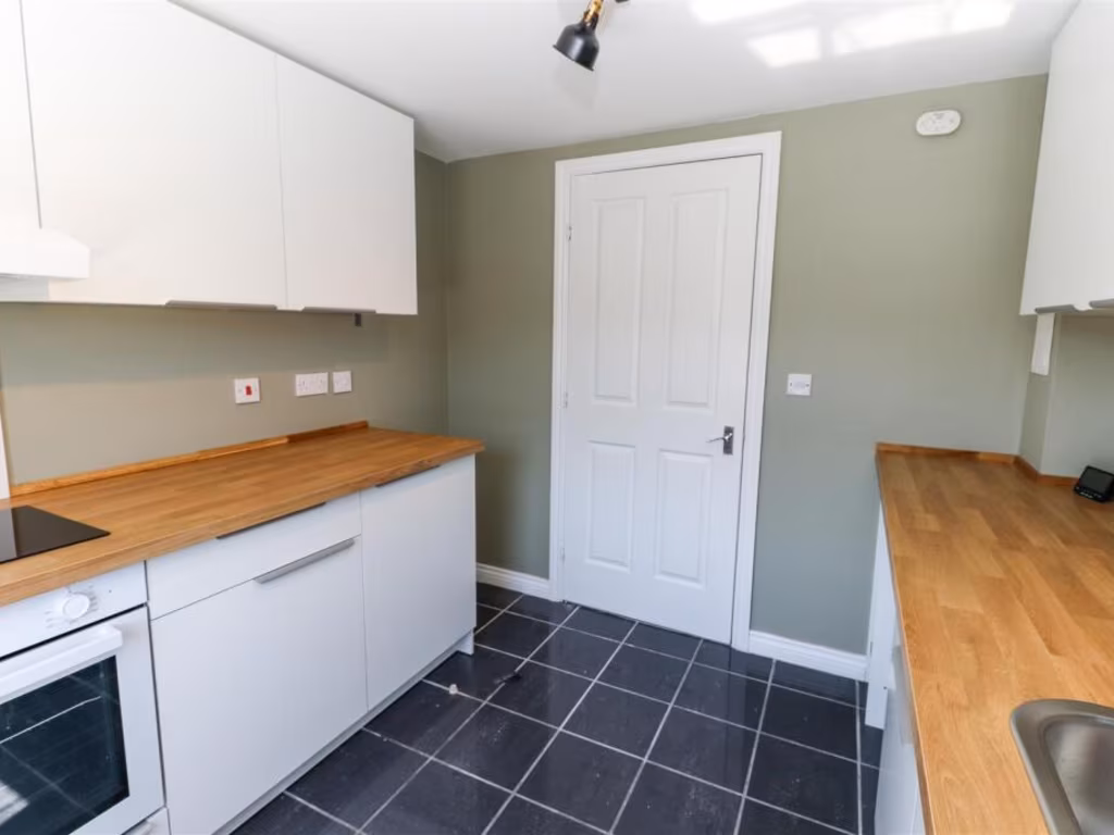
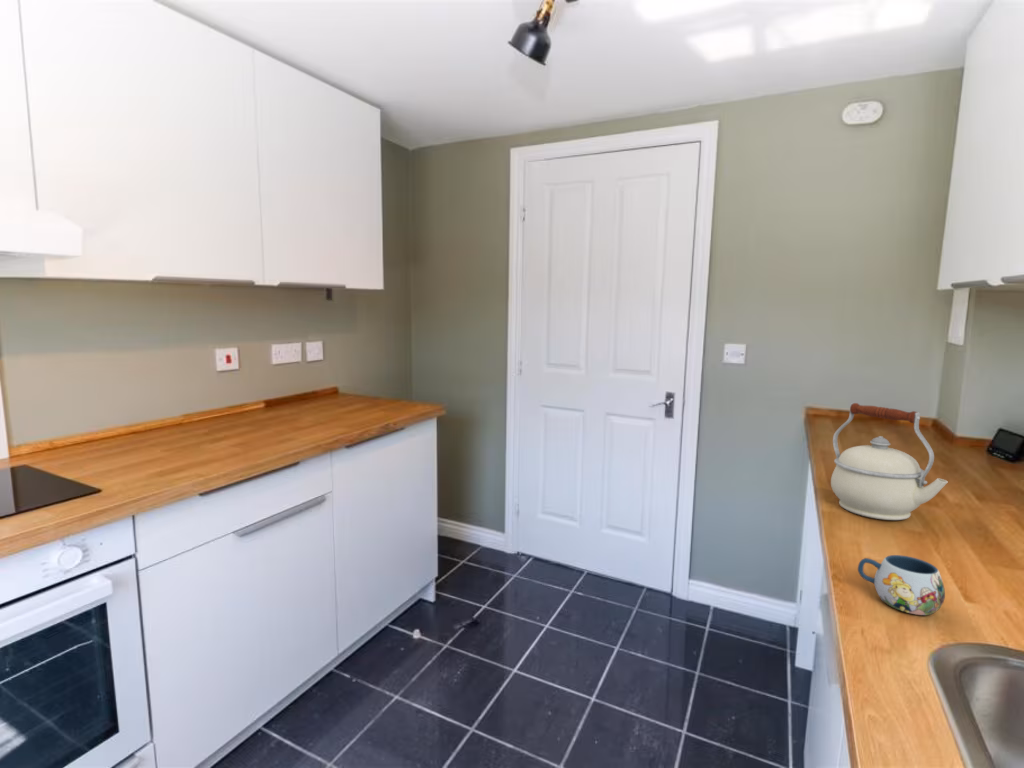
+ mug [857,554,946,616]
+ kettle [830,402,948,521]
